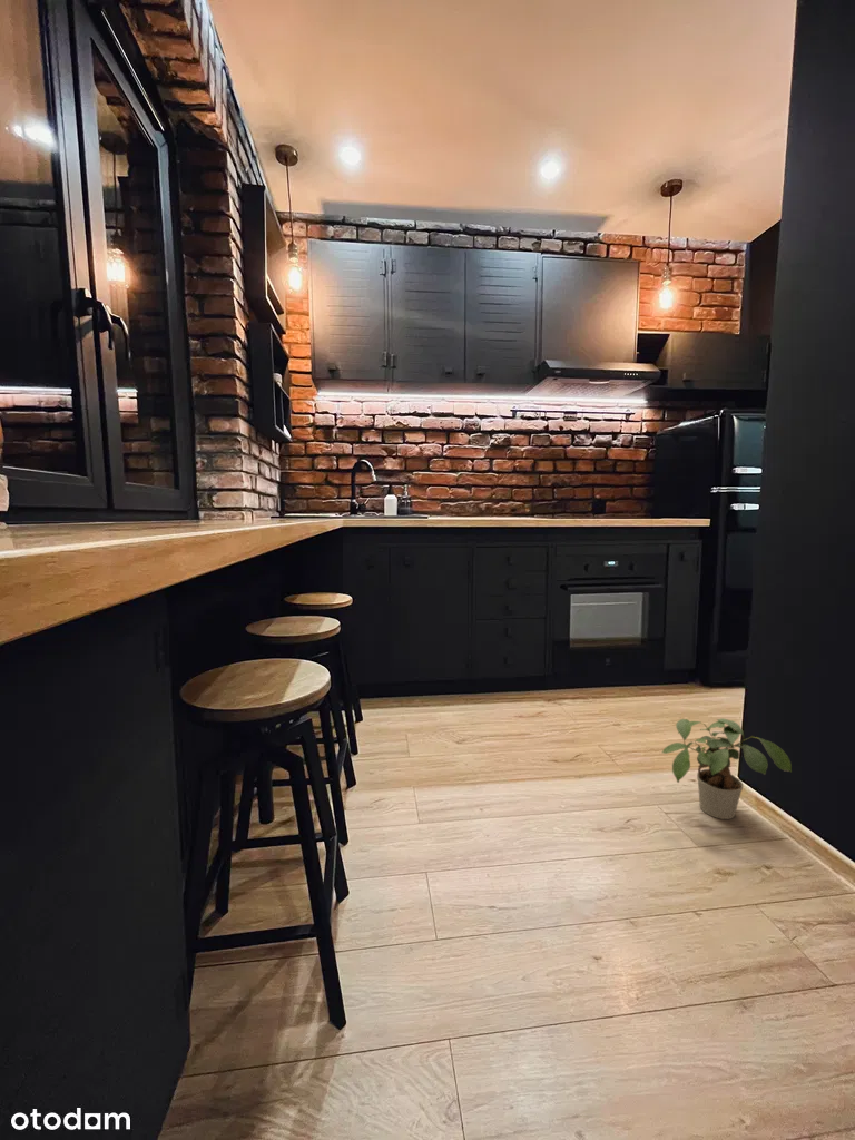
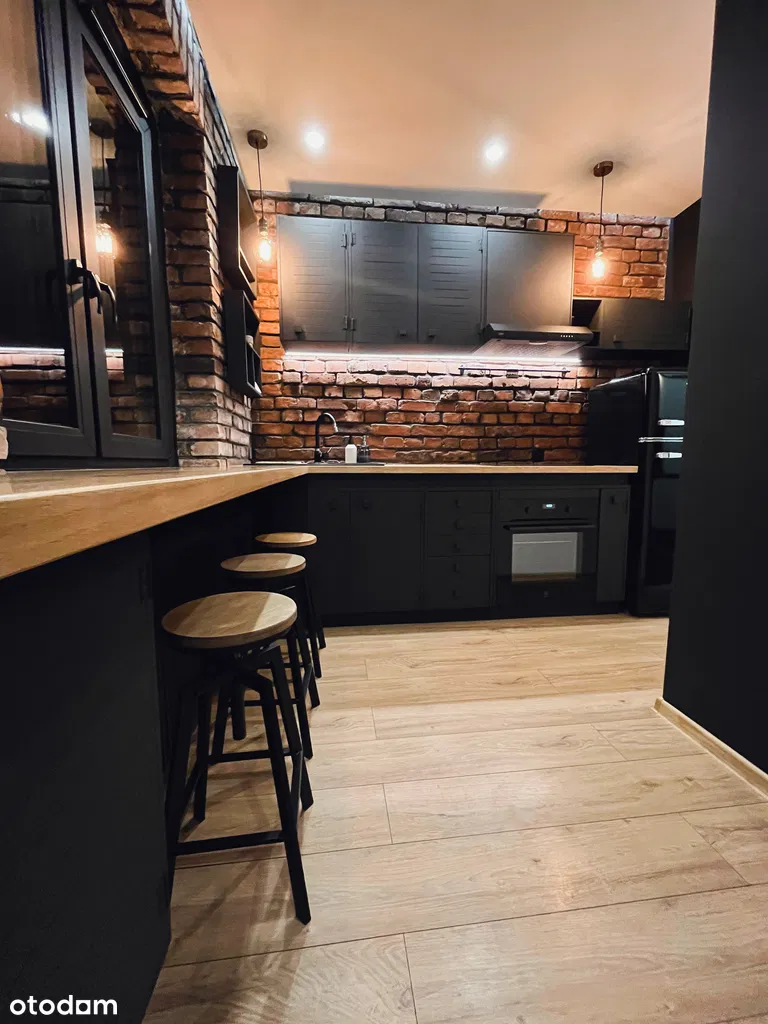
- potted plant [661,717,793,820]
